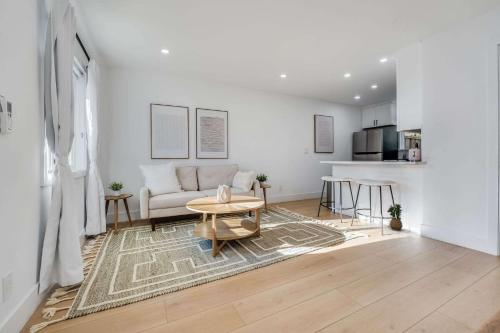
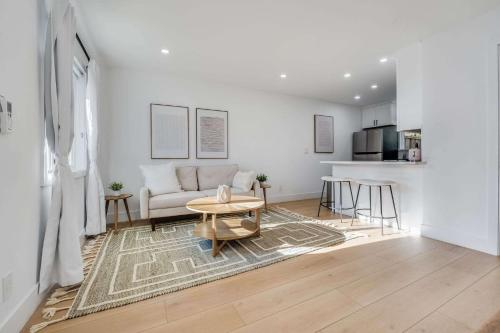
- potted plant [386,203,404,232]
